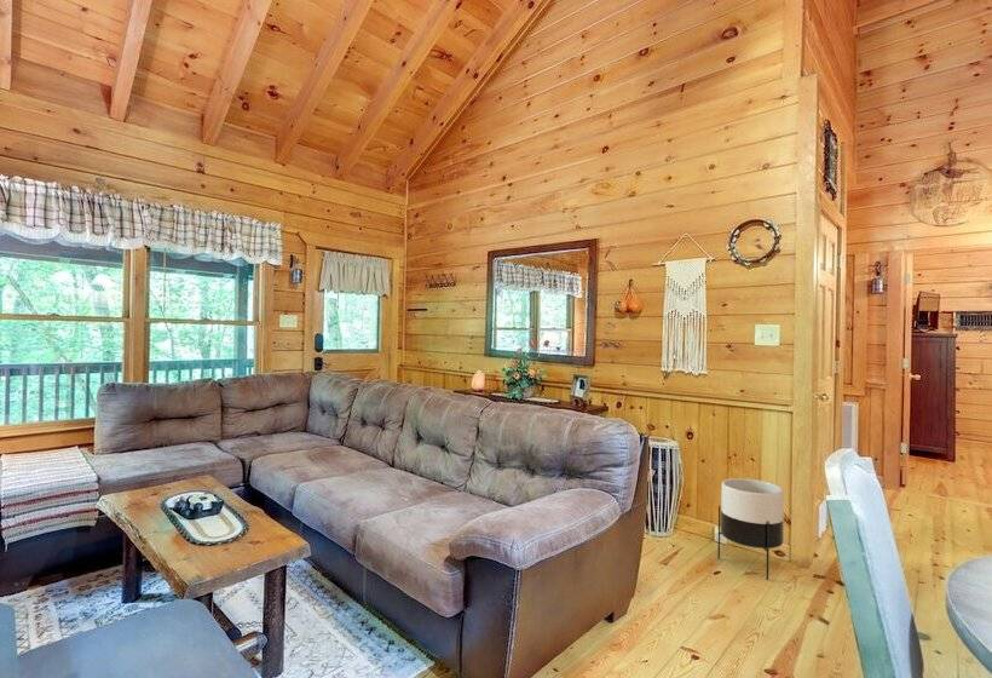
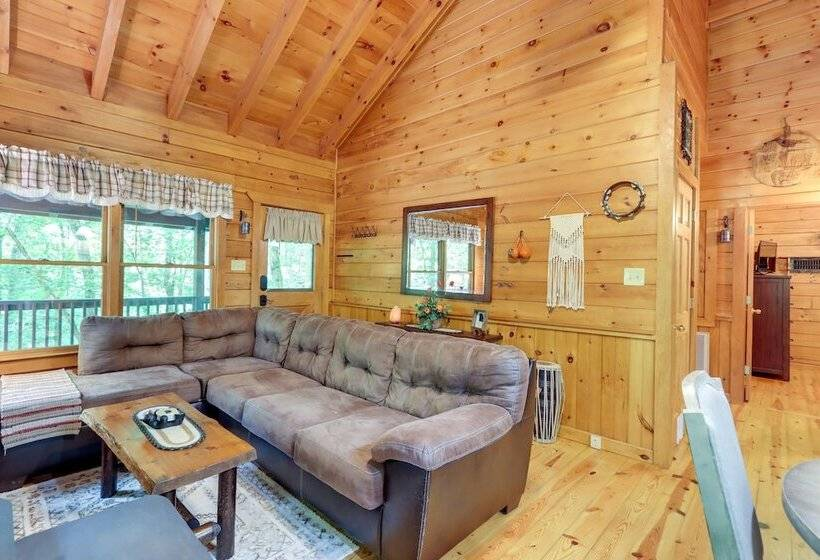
- planter [717,477,785,581]
